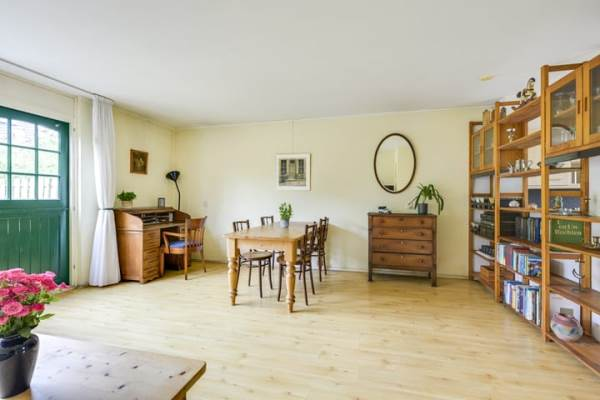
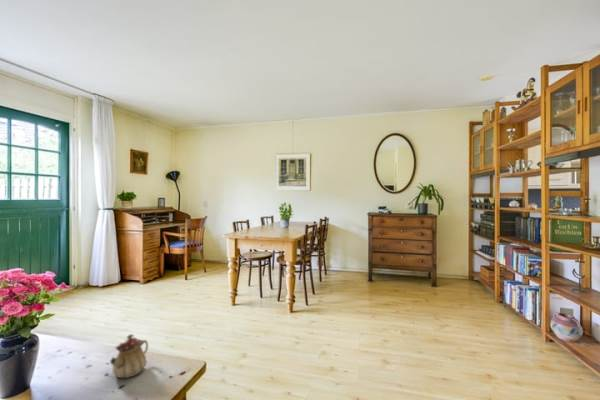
+ teapot [109,333,149,379]
